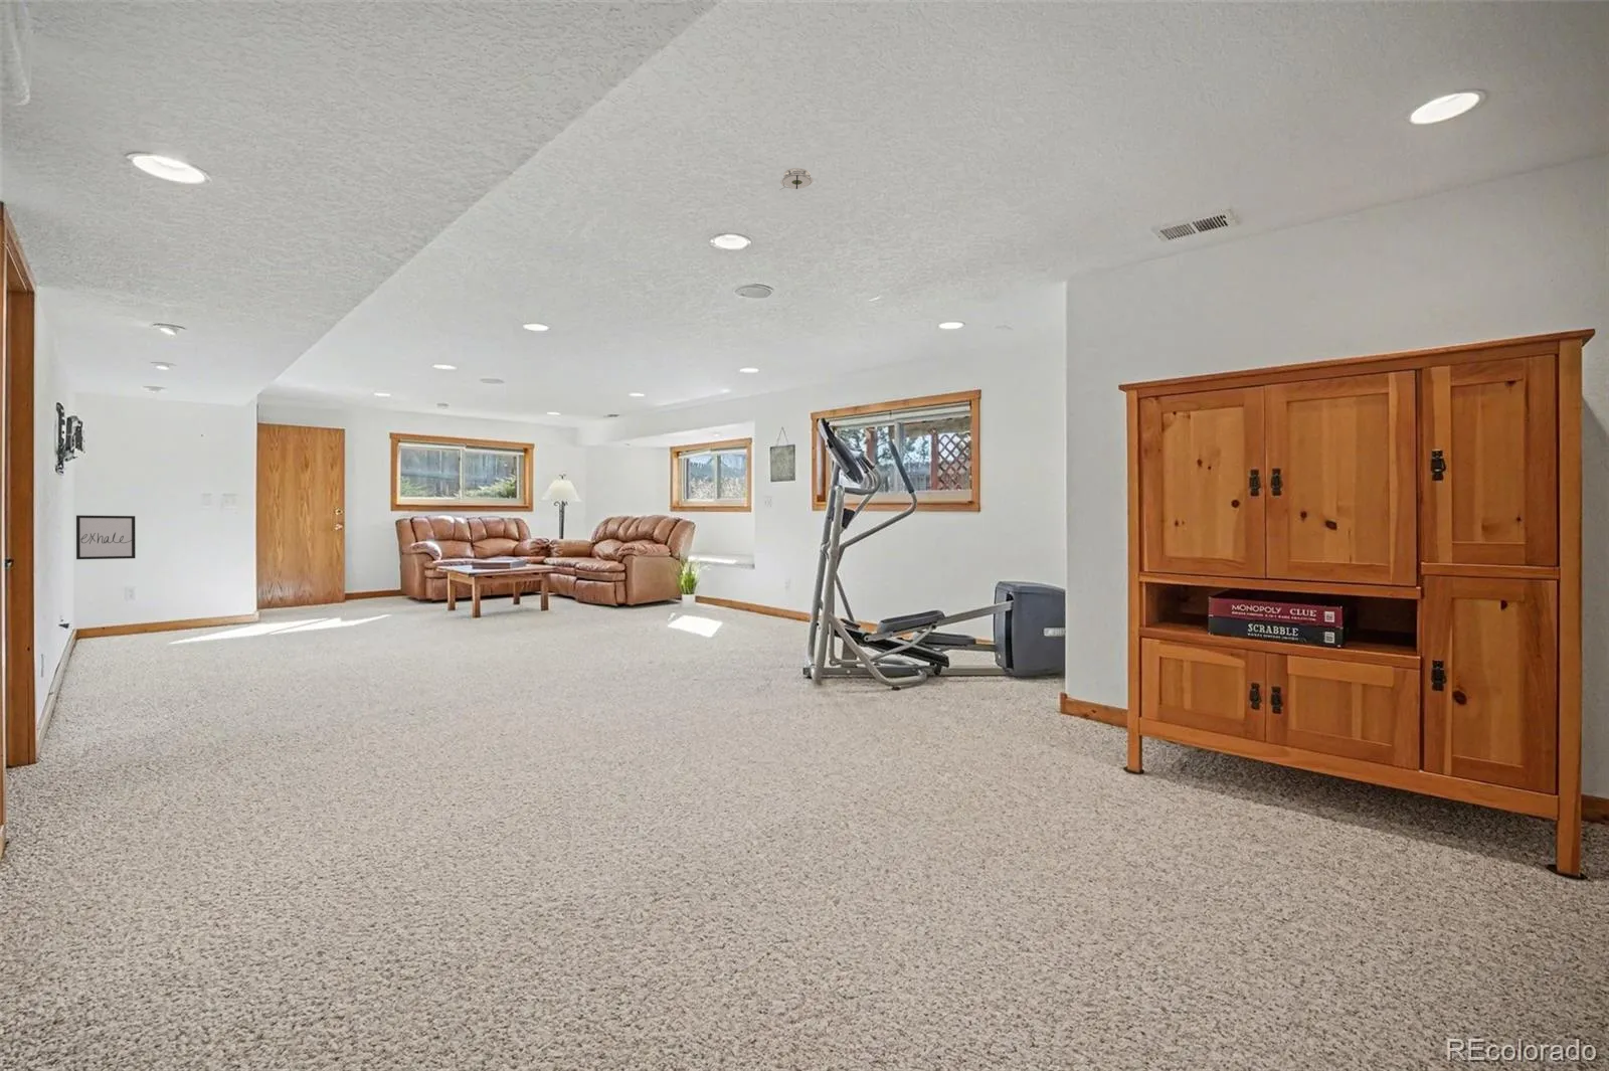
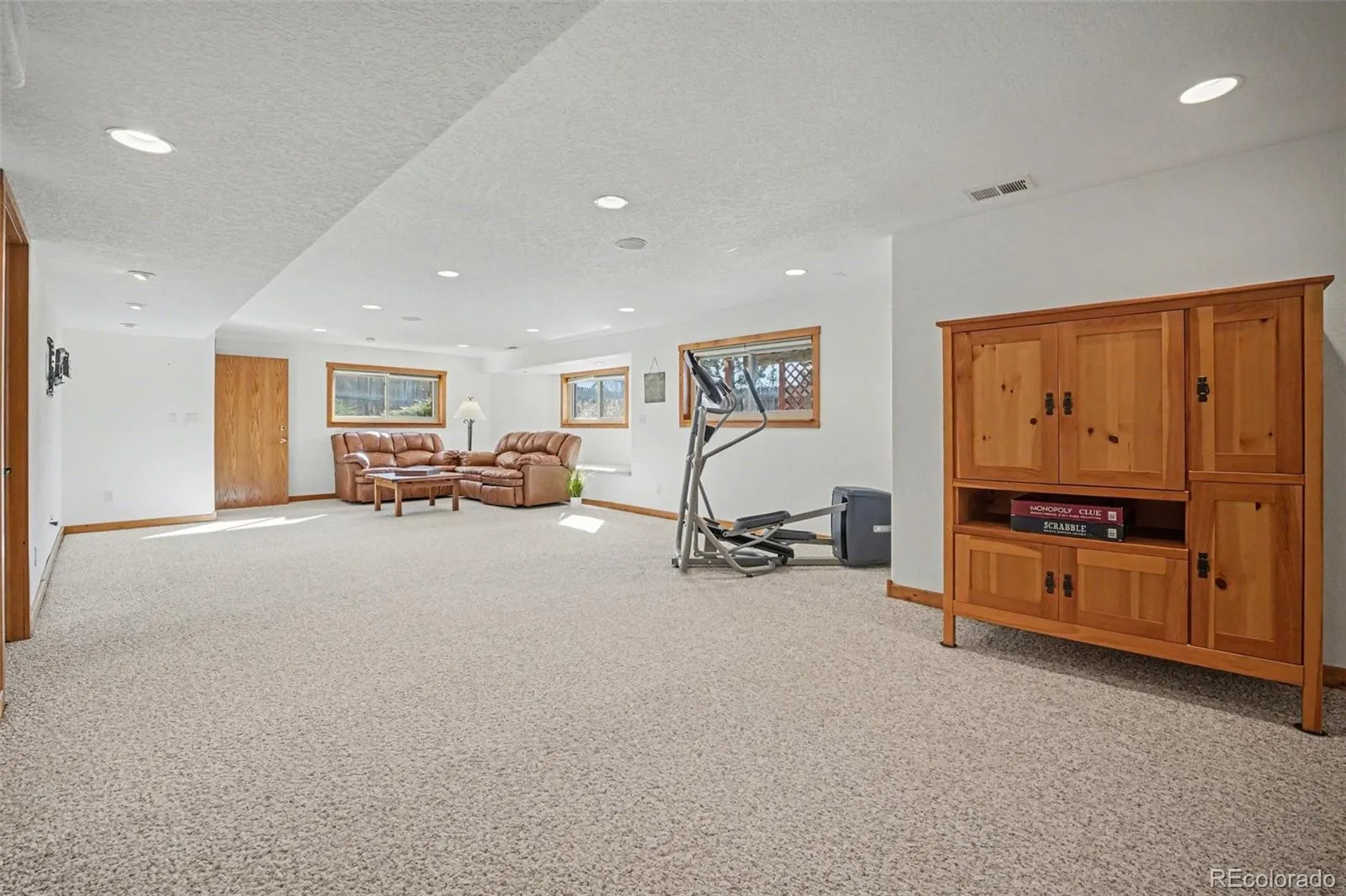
- wall art [75,514,136,561]
- smoke detector [778,167,814,191]
